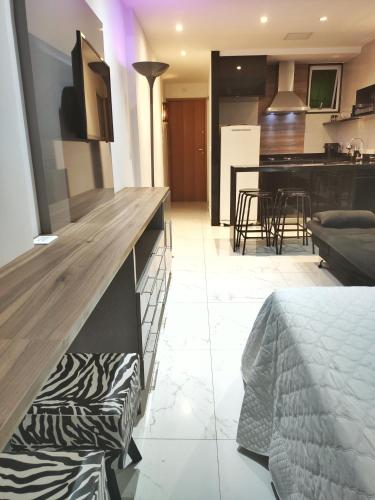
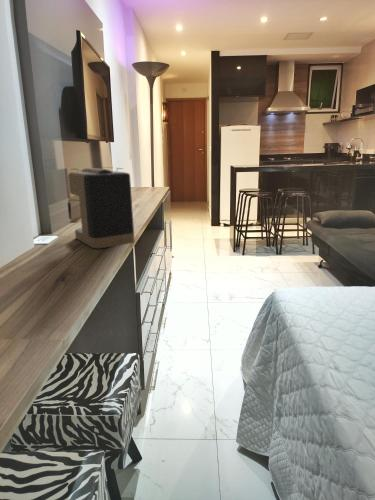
+ coffee maker [67,166,136,249]
